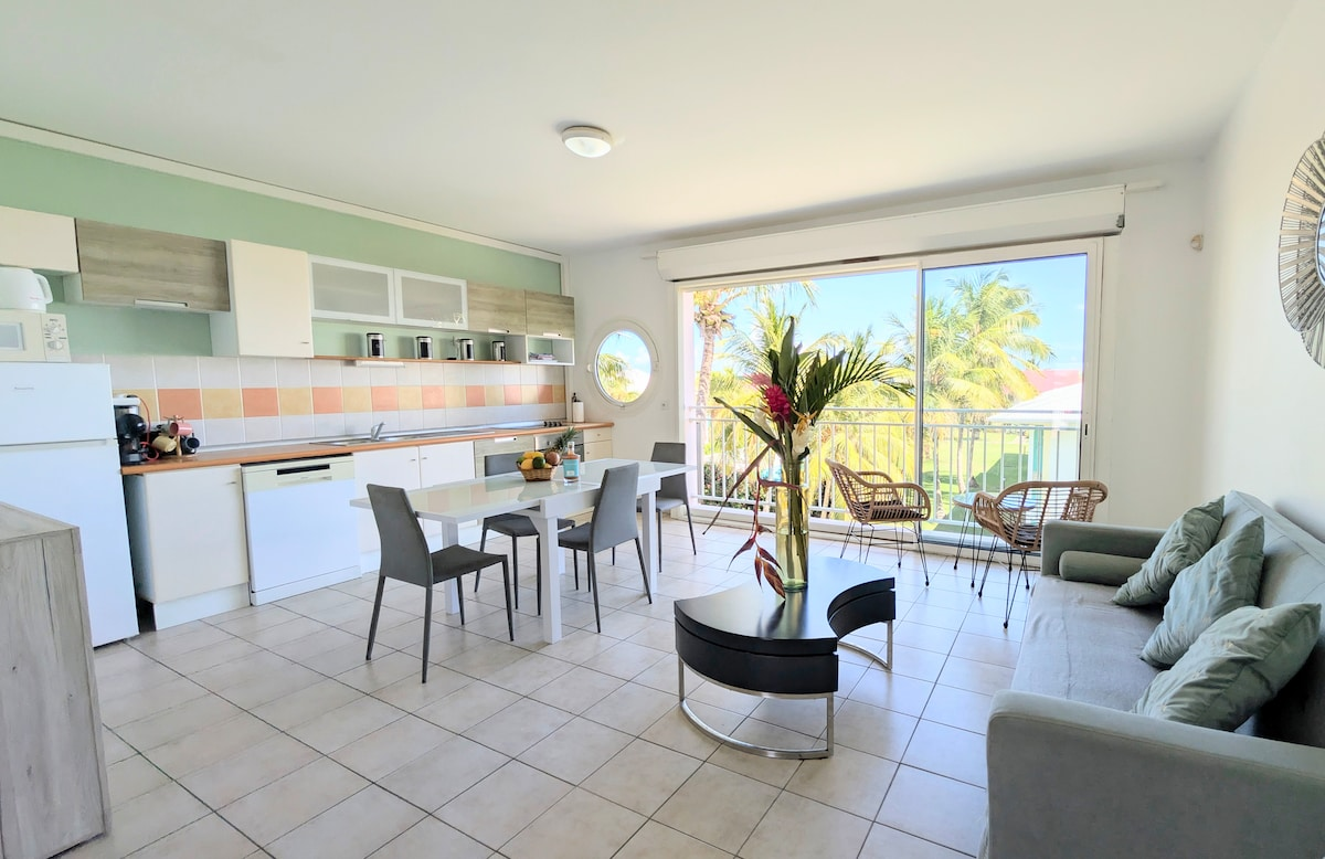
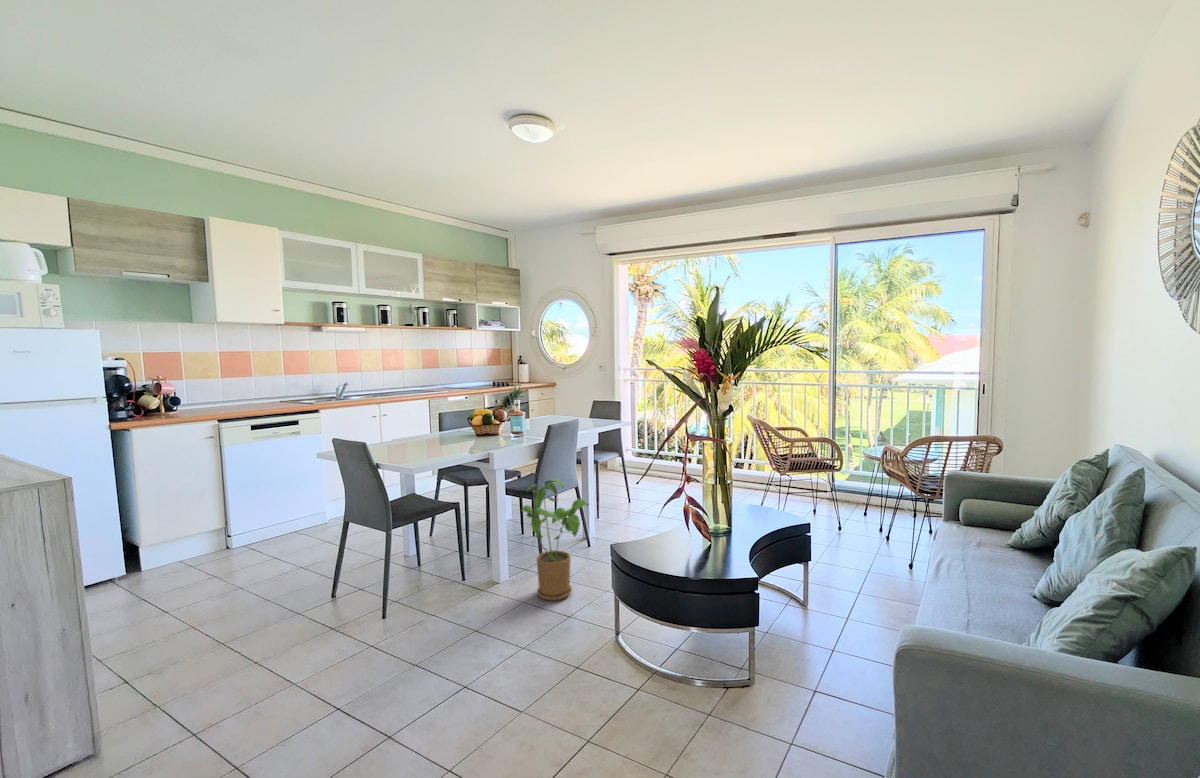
+ house plant [520,478,590,602]
